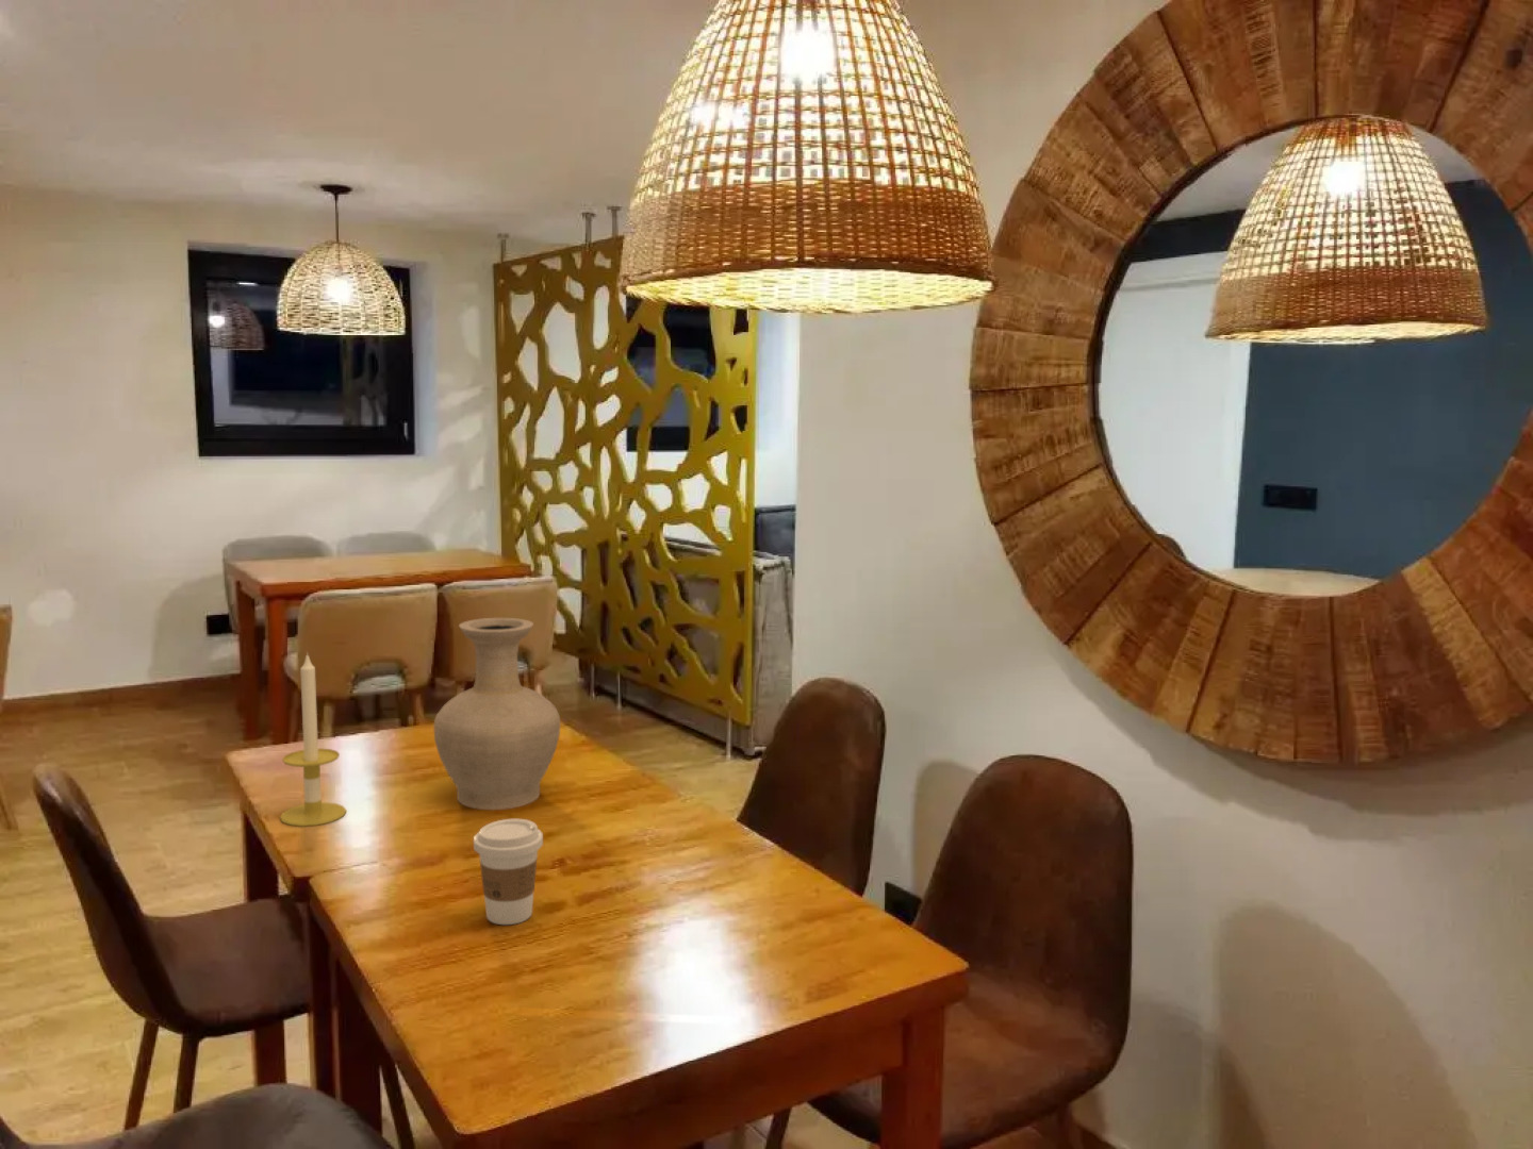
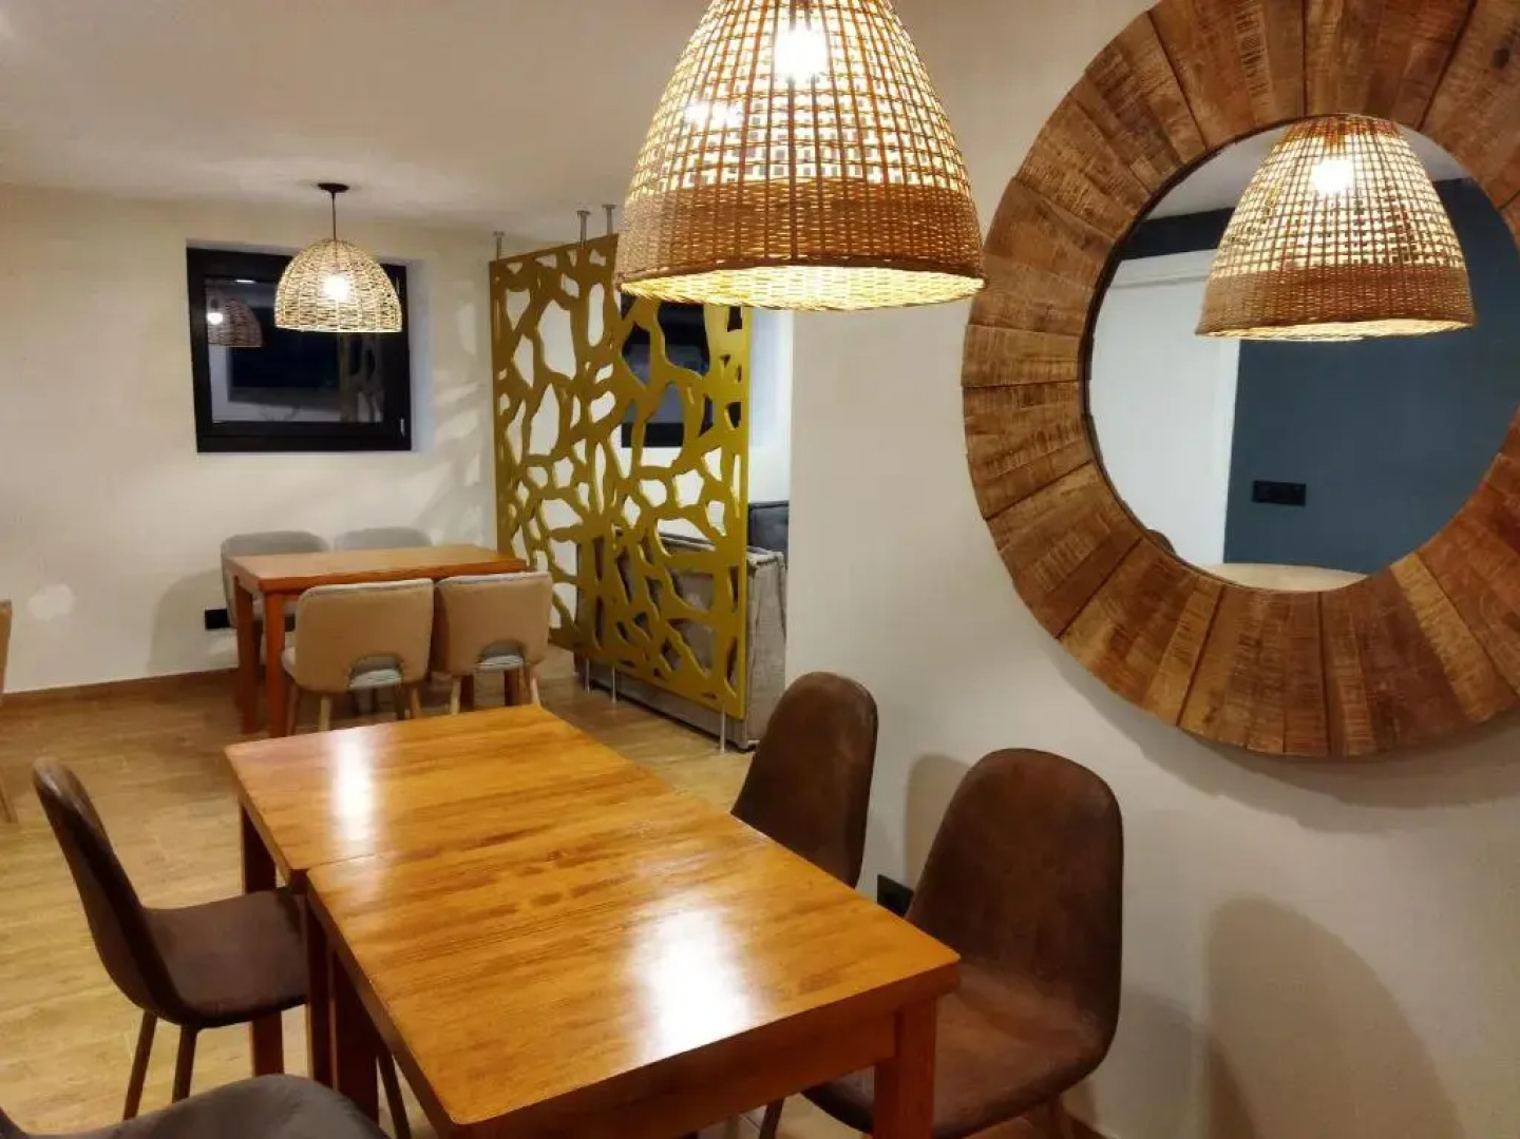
- vase [433,617,561,811]
- coffee cup [473,818,544,926]
- candle [279,651,348,828]
